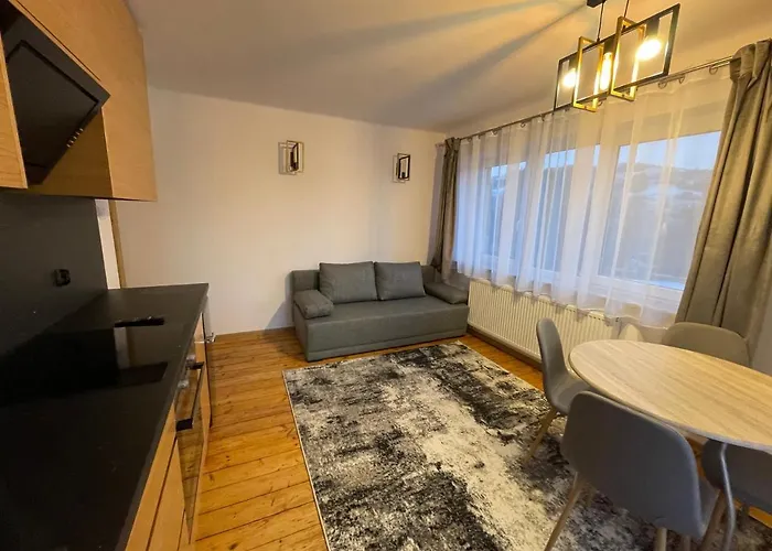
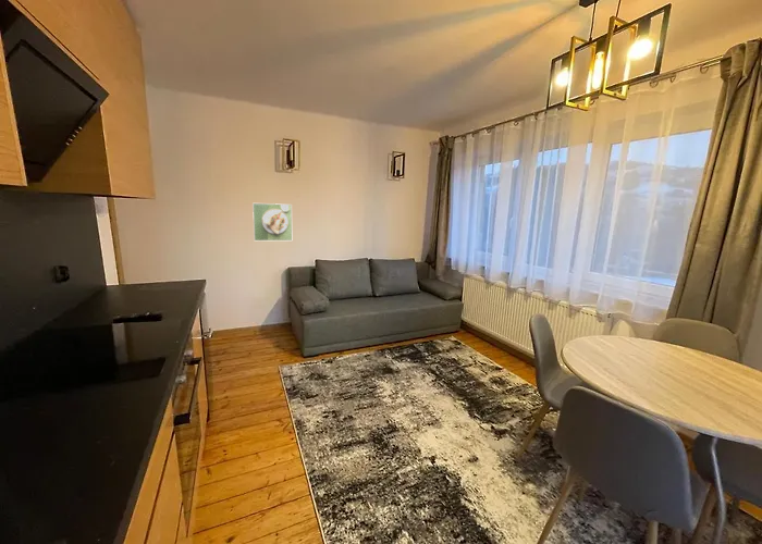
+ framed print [251,202,293,242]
